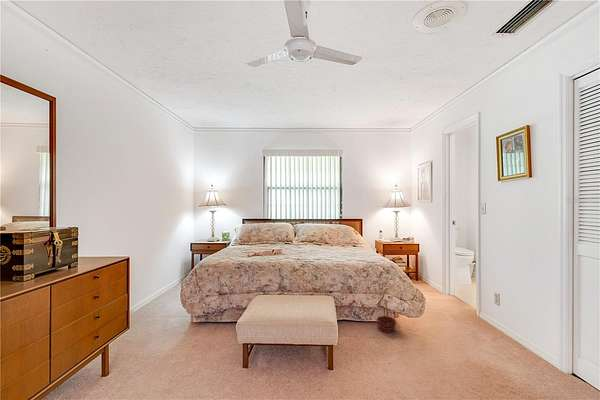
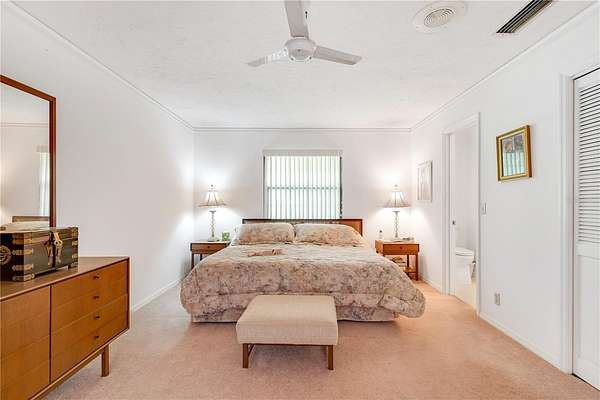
- basket [375,302,397,333]
